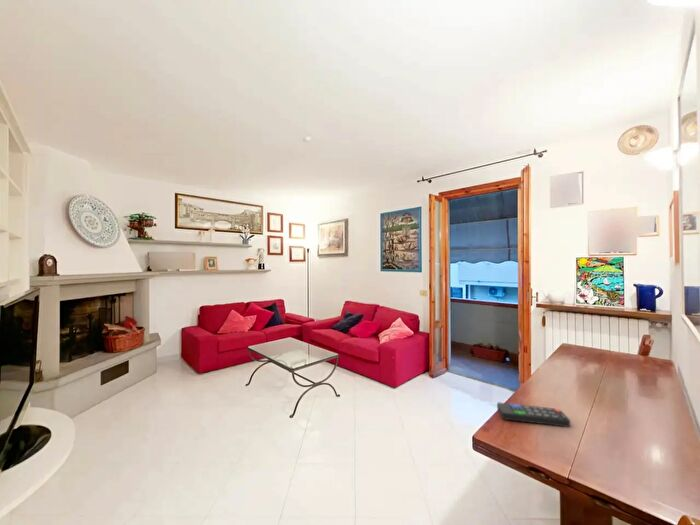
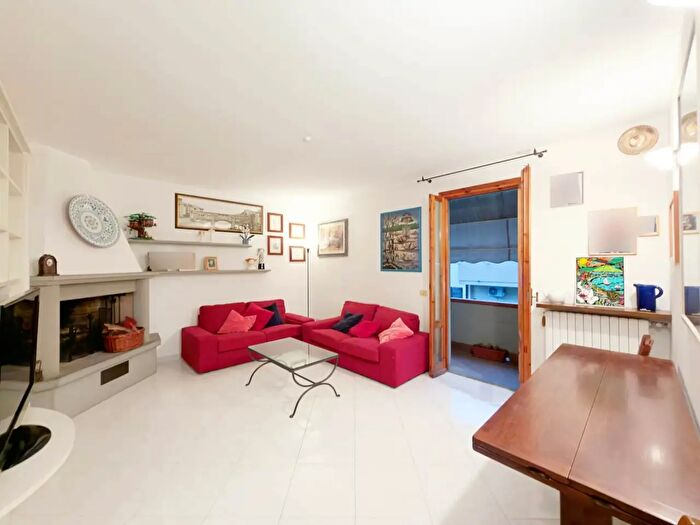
- remote control [496,401,571,428]
